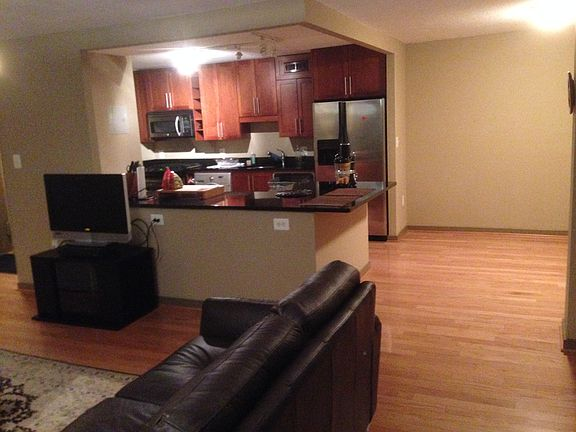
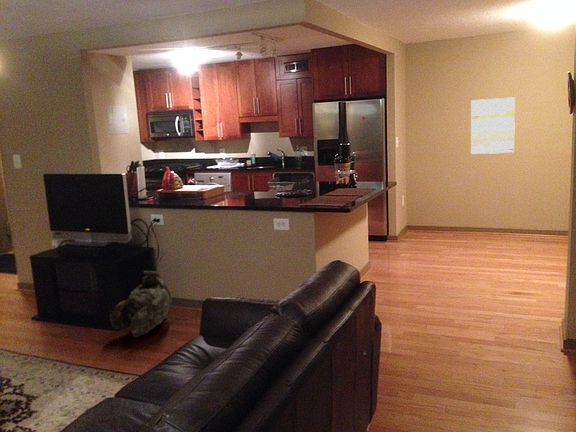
+ wall art [470,96,516,155]
+ body armor [109,270,173,338]
